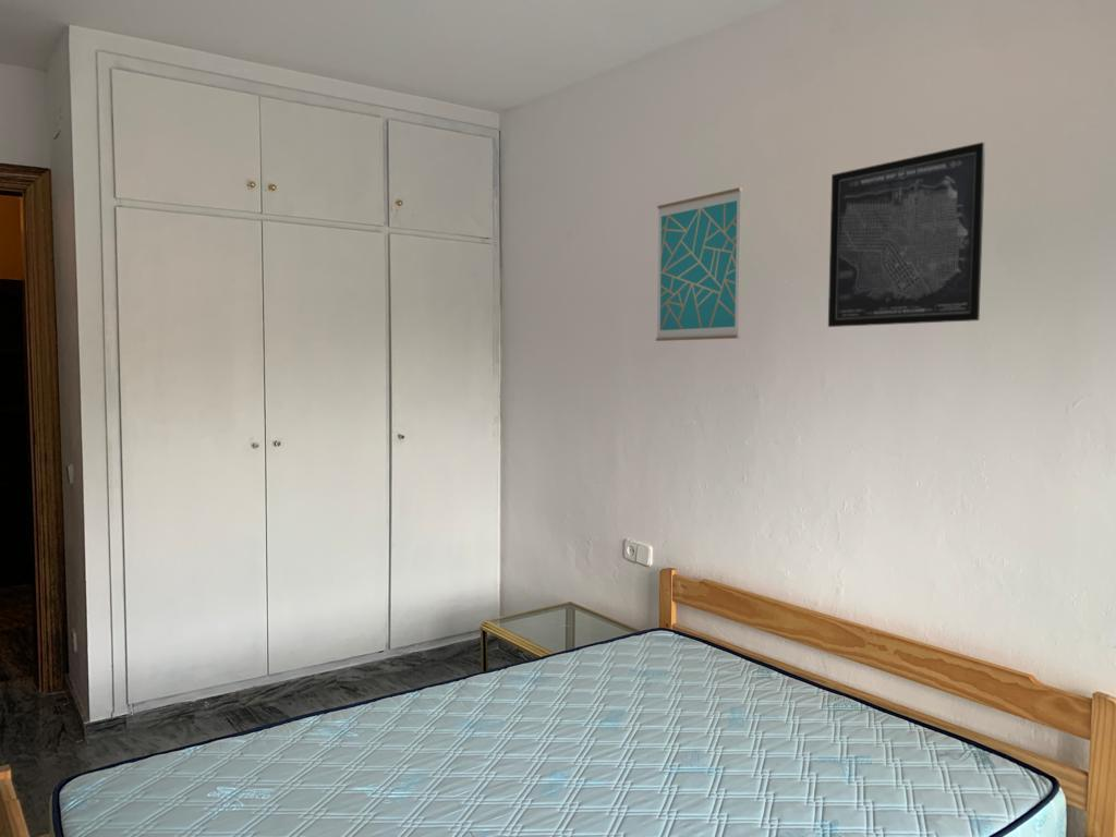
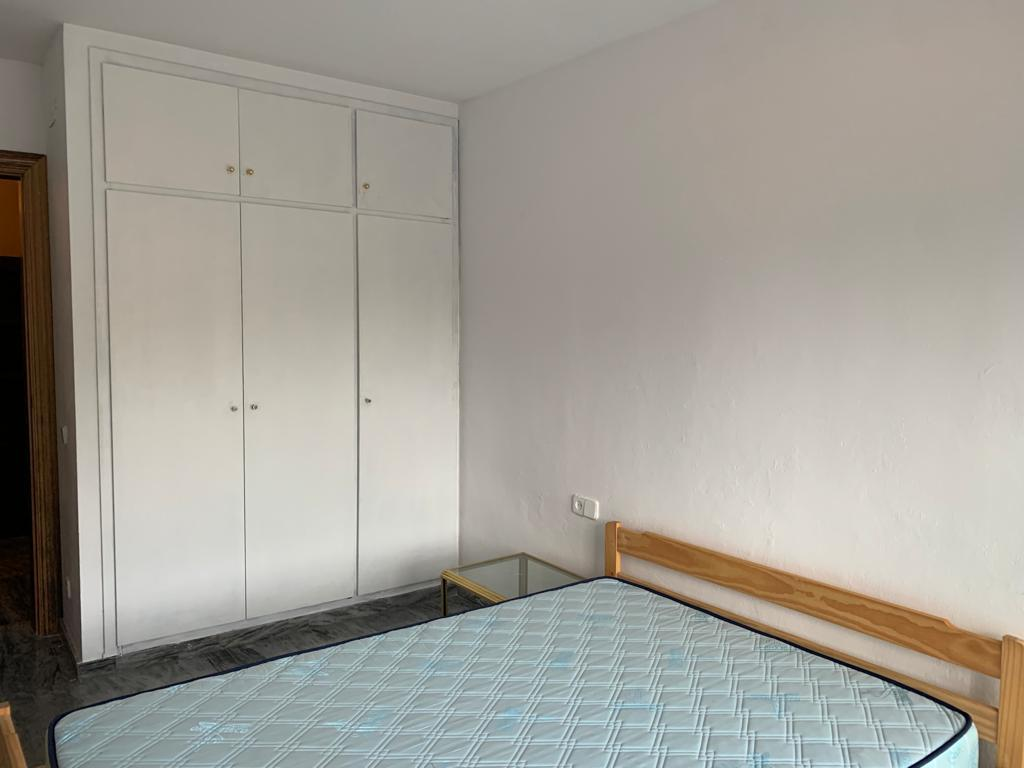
- wall art [655,186,743,342]
- wall art [827,142,986,328]
